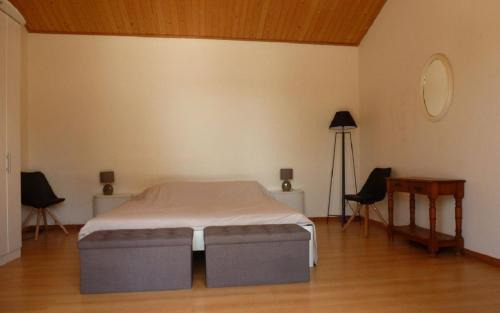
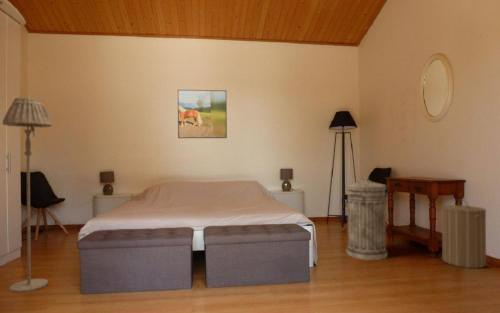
+ laundry hamper [441,198,487,269]
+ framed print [177,89,228,139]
+ trash can [345,177,388,261]
+ floor lamp [1,97,53,294]
